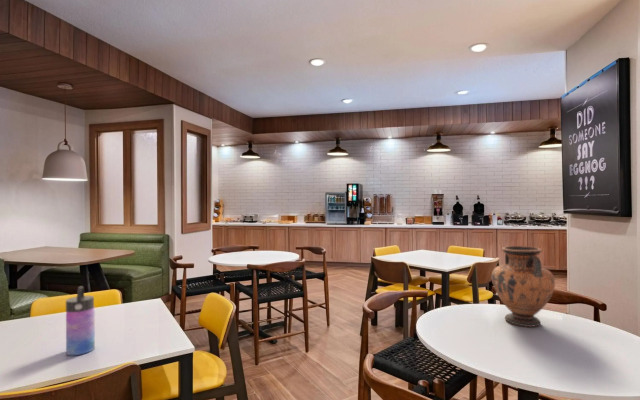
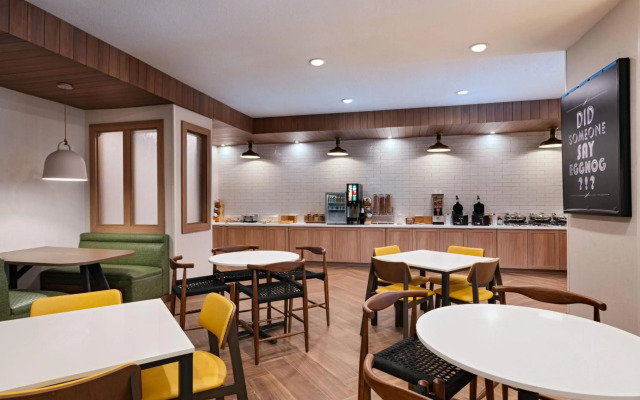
- water bottle [65,285,96,356]
- vase [491,245,556,328]
